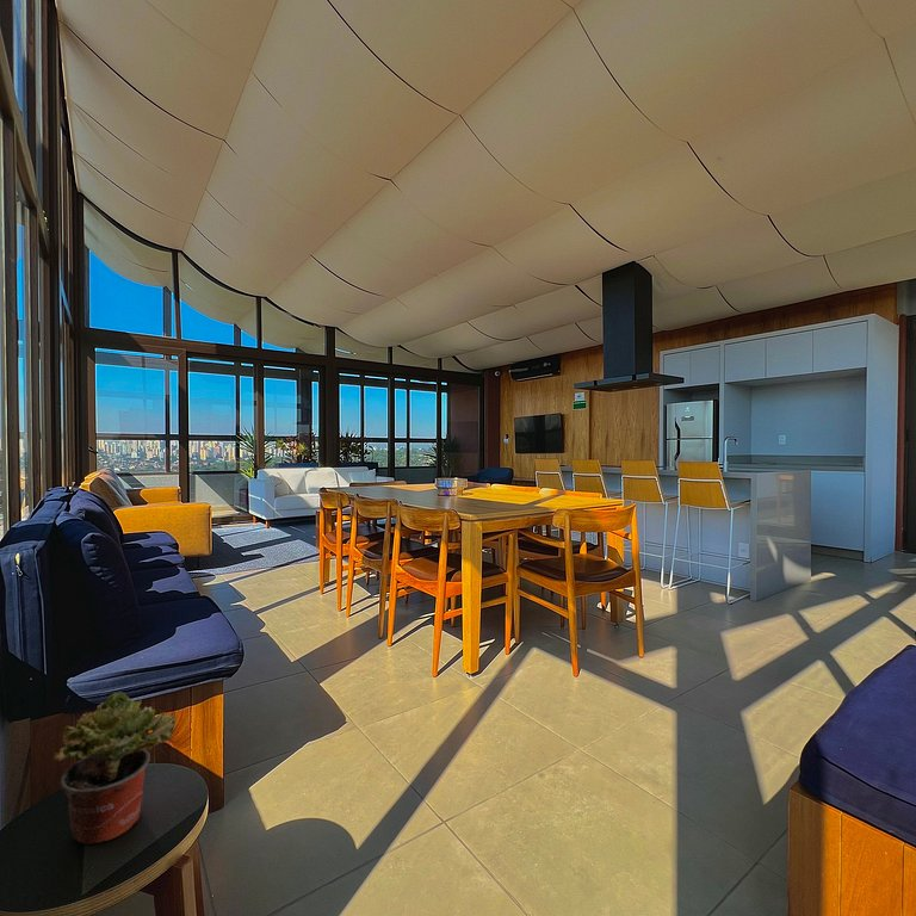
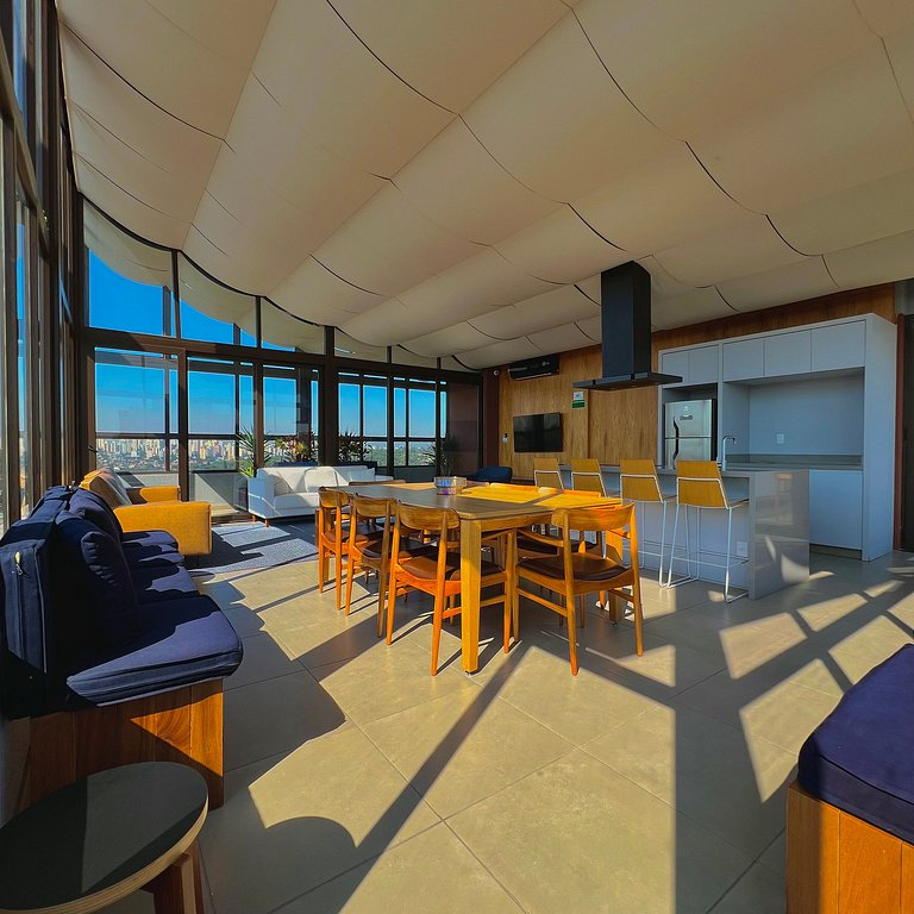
- potted plant [52,691,178,846]
